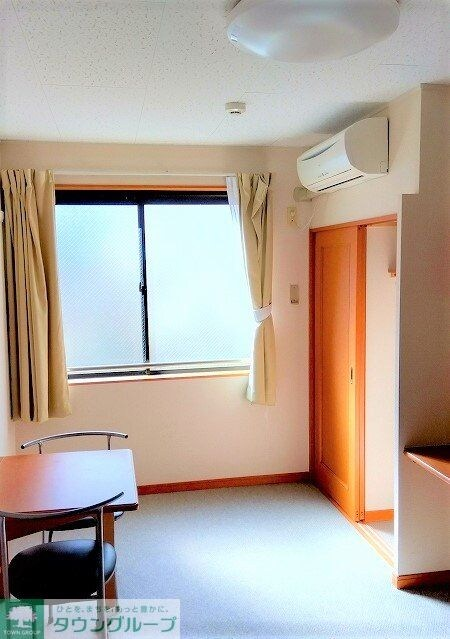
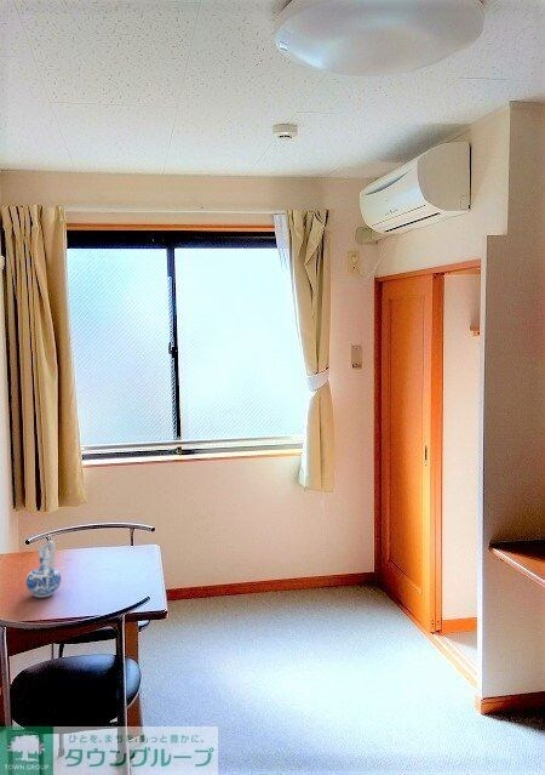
+ ceramic pitcher [25,540,62,598]
